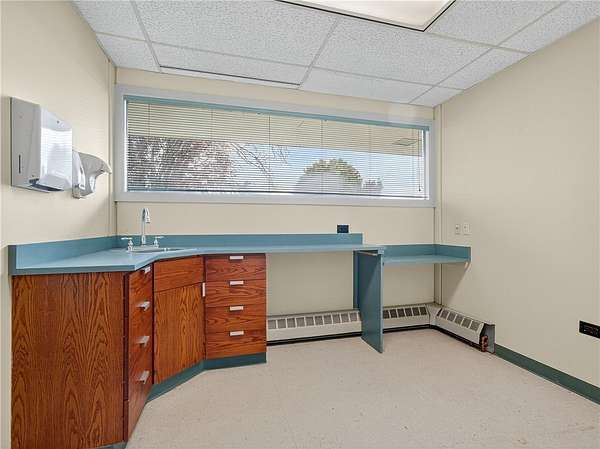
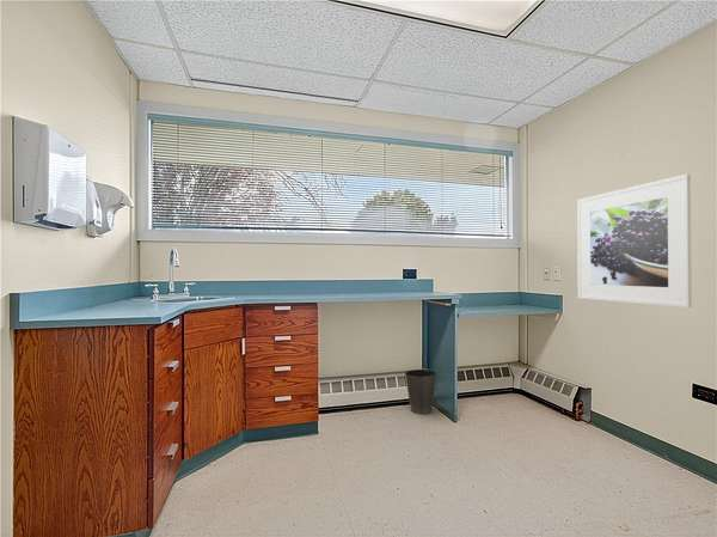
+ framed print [576,173,693,309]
+ waste basket [404,368,439,415]
